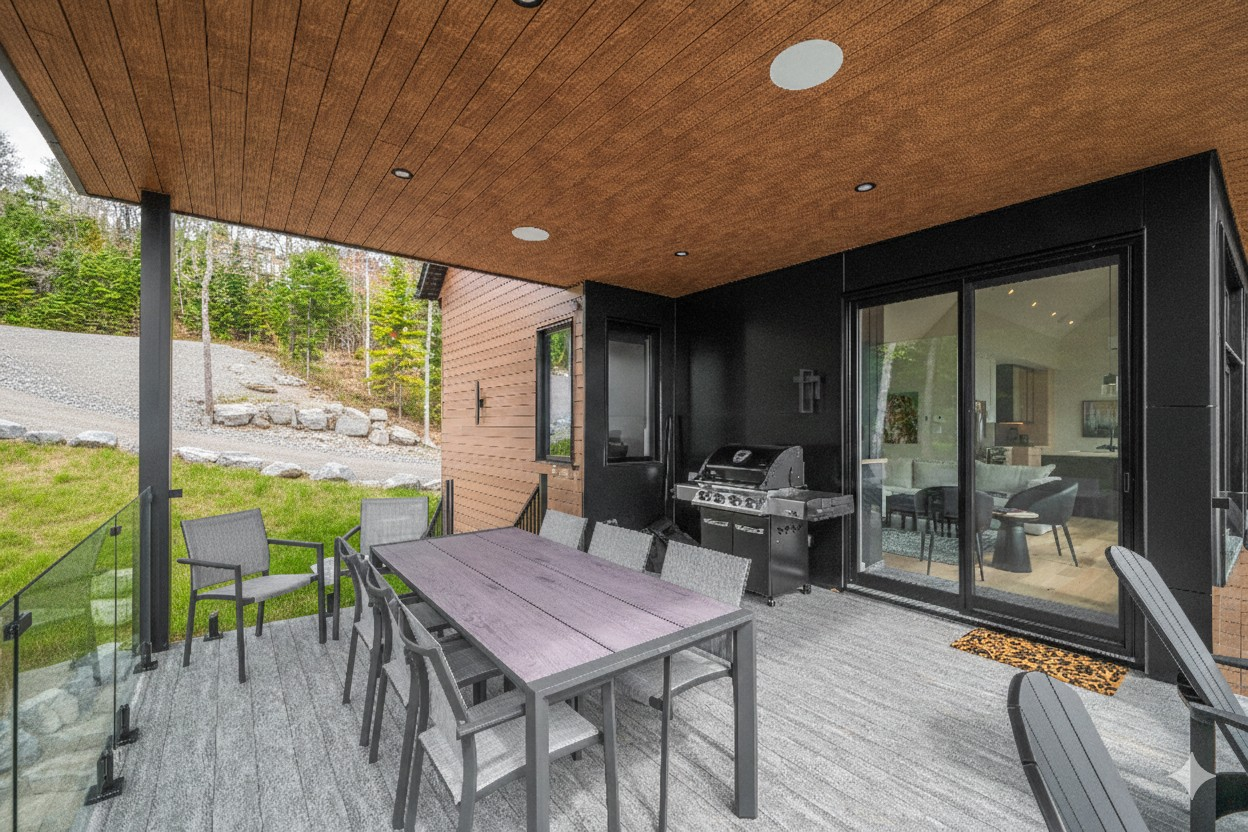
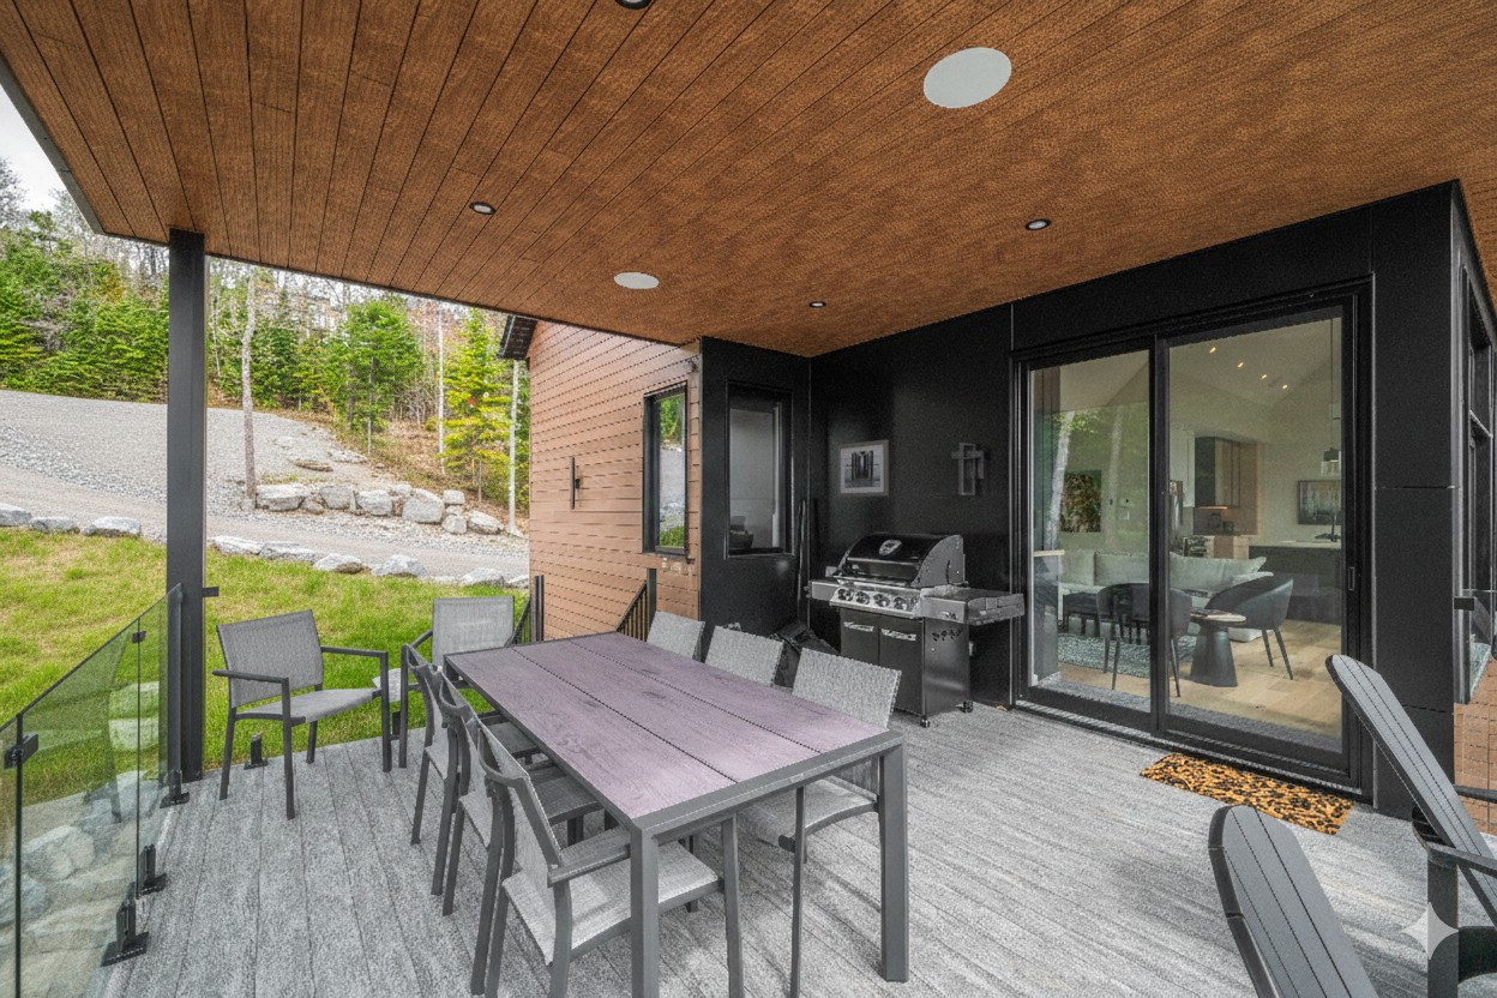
+ wall art [836,439,890,498]
